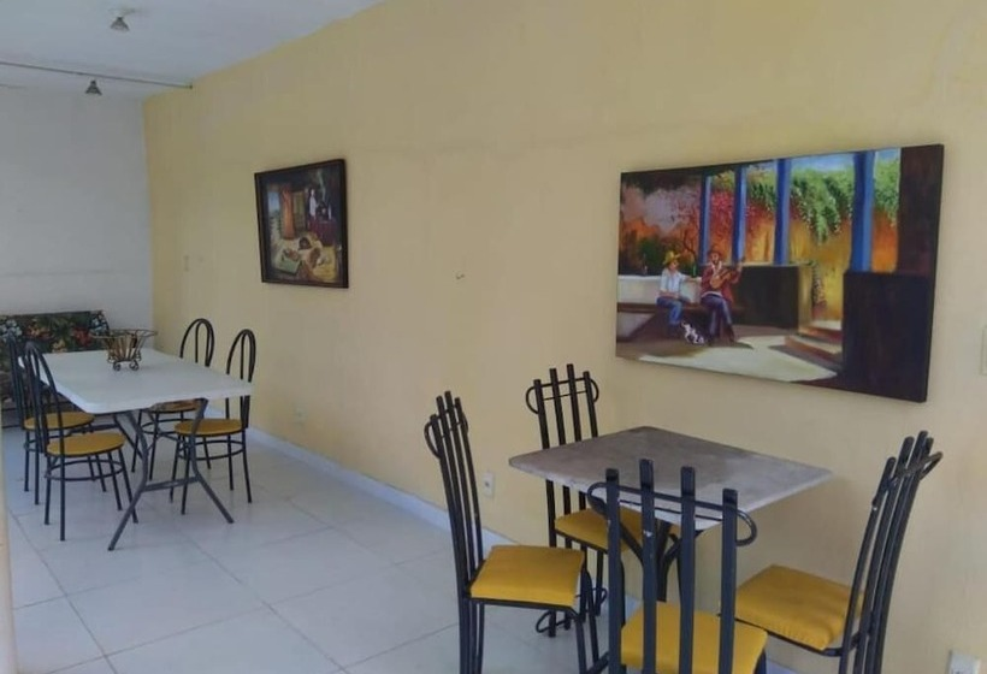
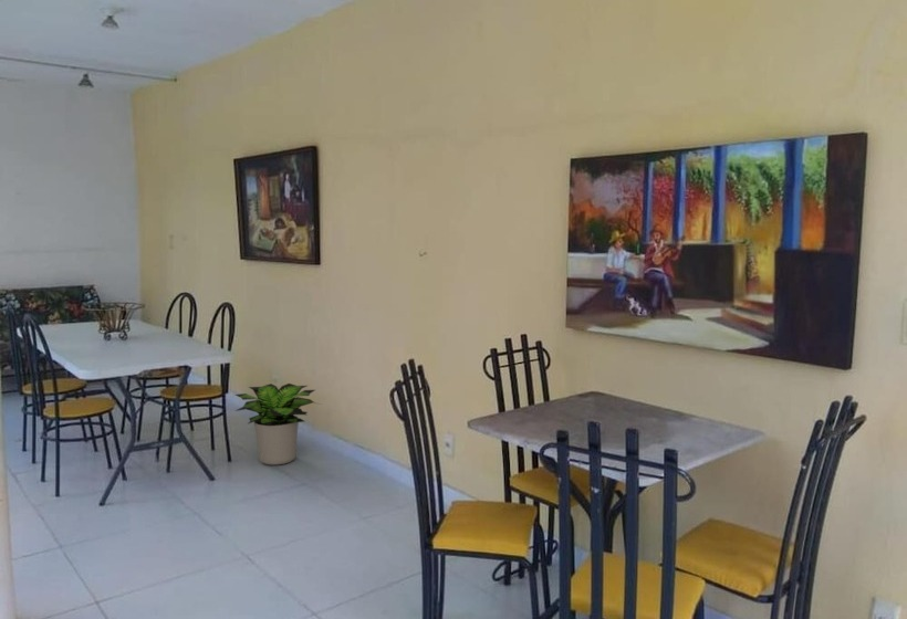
+ potted plant [234,382,322,466]
